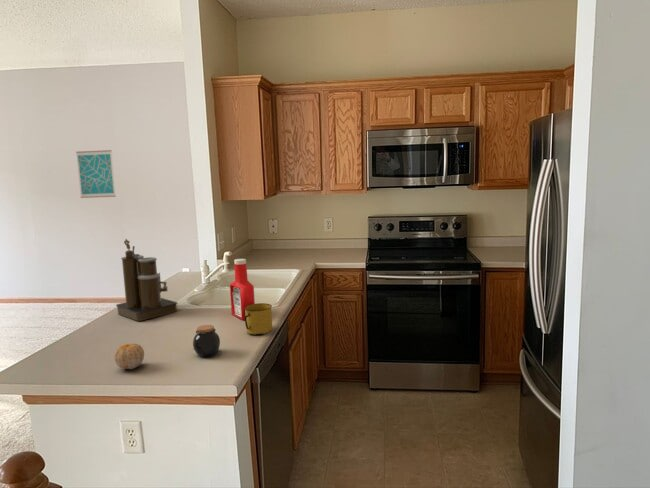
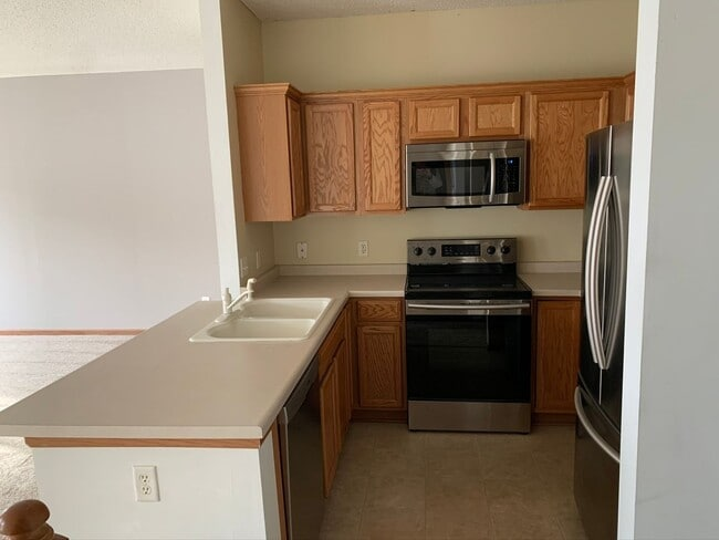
- wall art [75,149,117,199]
- jar [192,324,221,358]
- mug [244,302,273,335]
- fruit [113,343,145,370]
- coffee maker [115,238,179,322]
- soap bottle [229,258,256,321]
